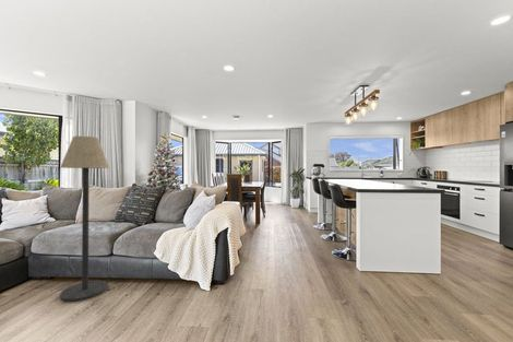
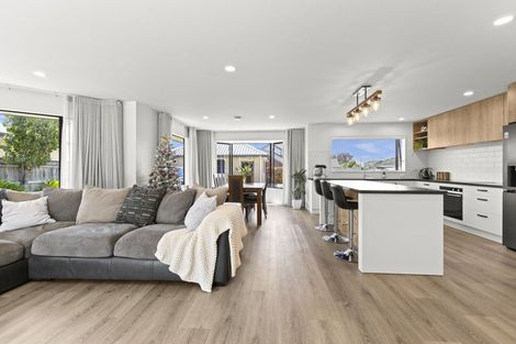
- floor lamp [59,135,110,303]
